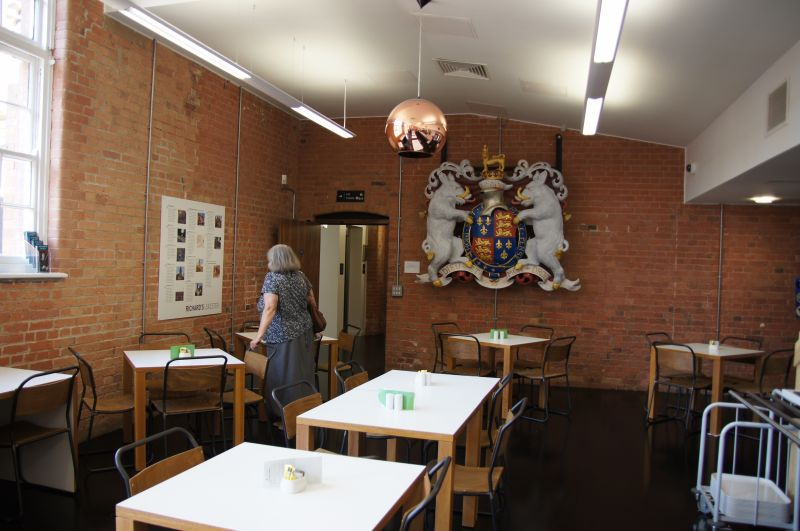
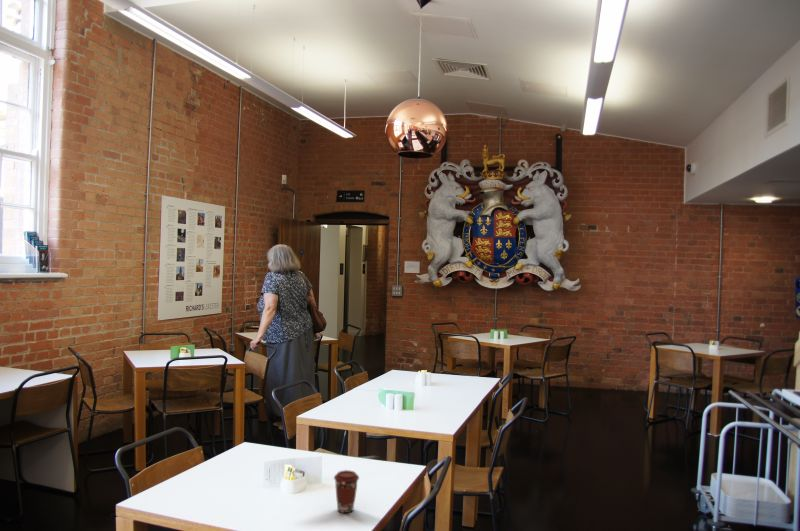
+ coffee cup [333,469,360,514]
